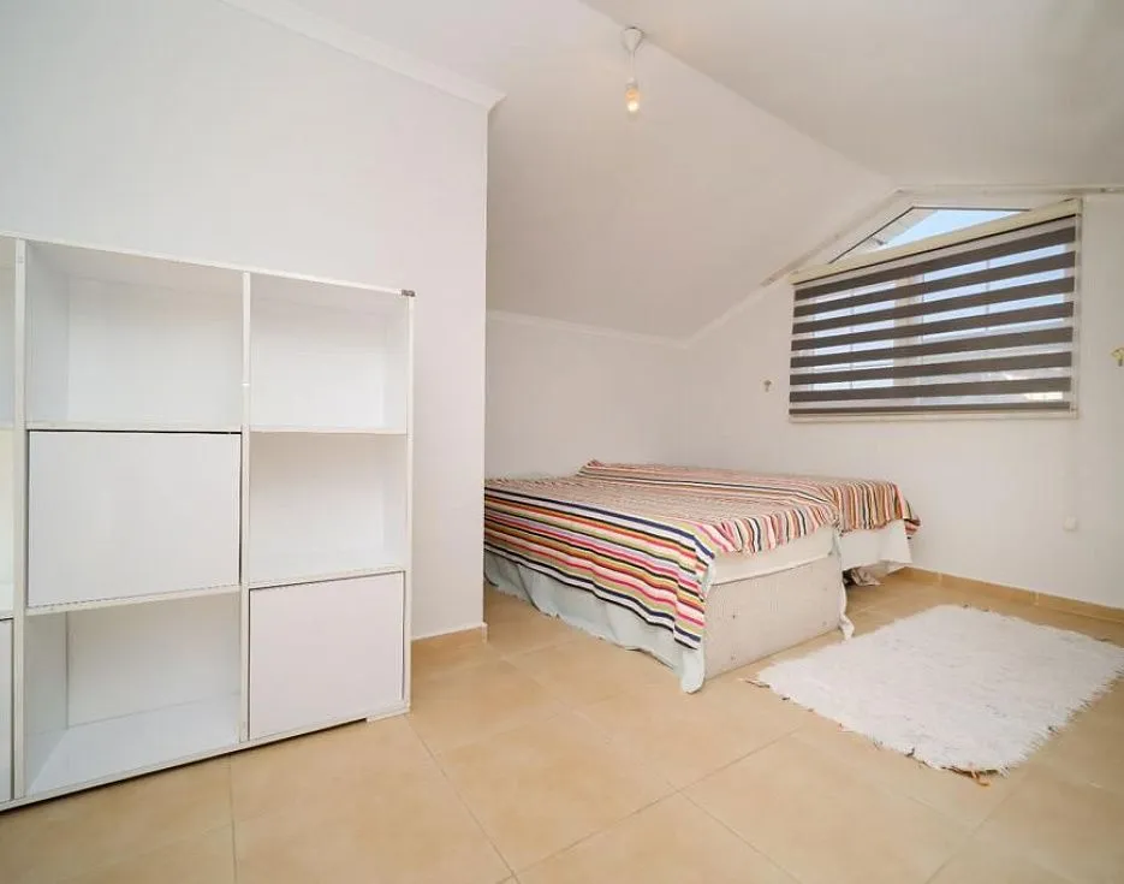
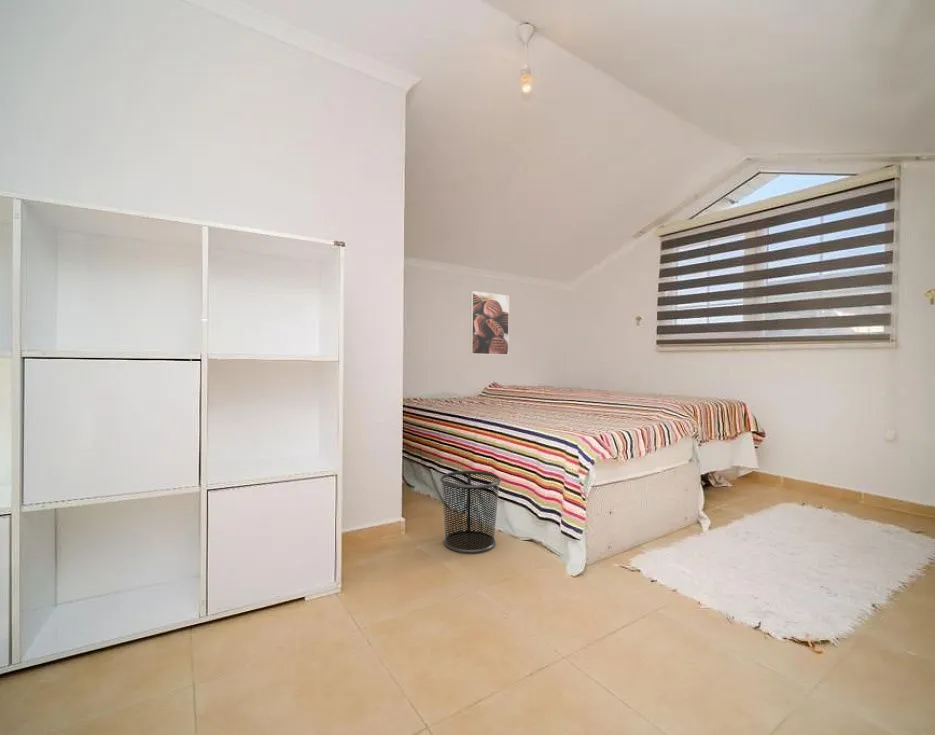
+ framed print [469,290,510,356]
+ waste bin [439,470,502,554]
